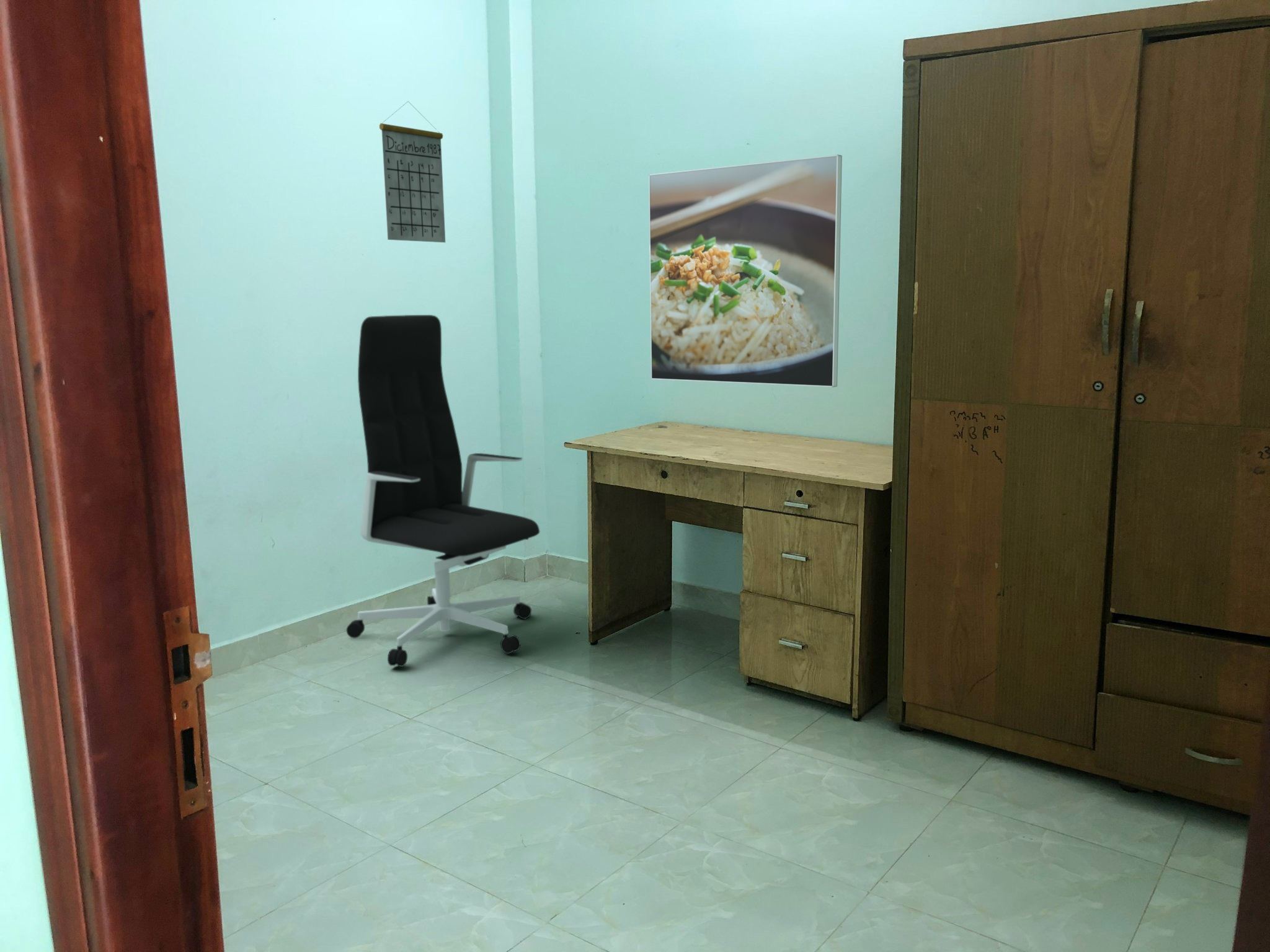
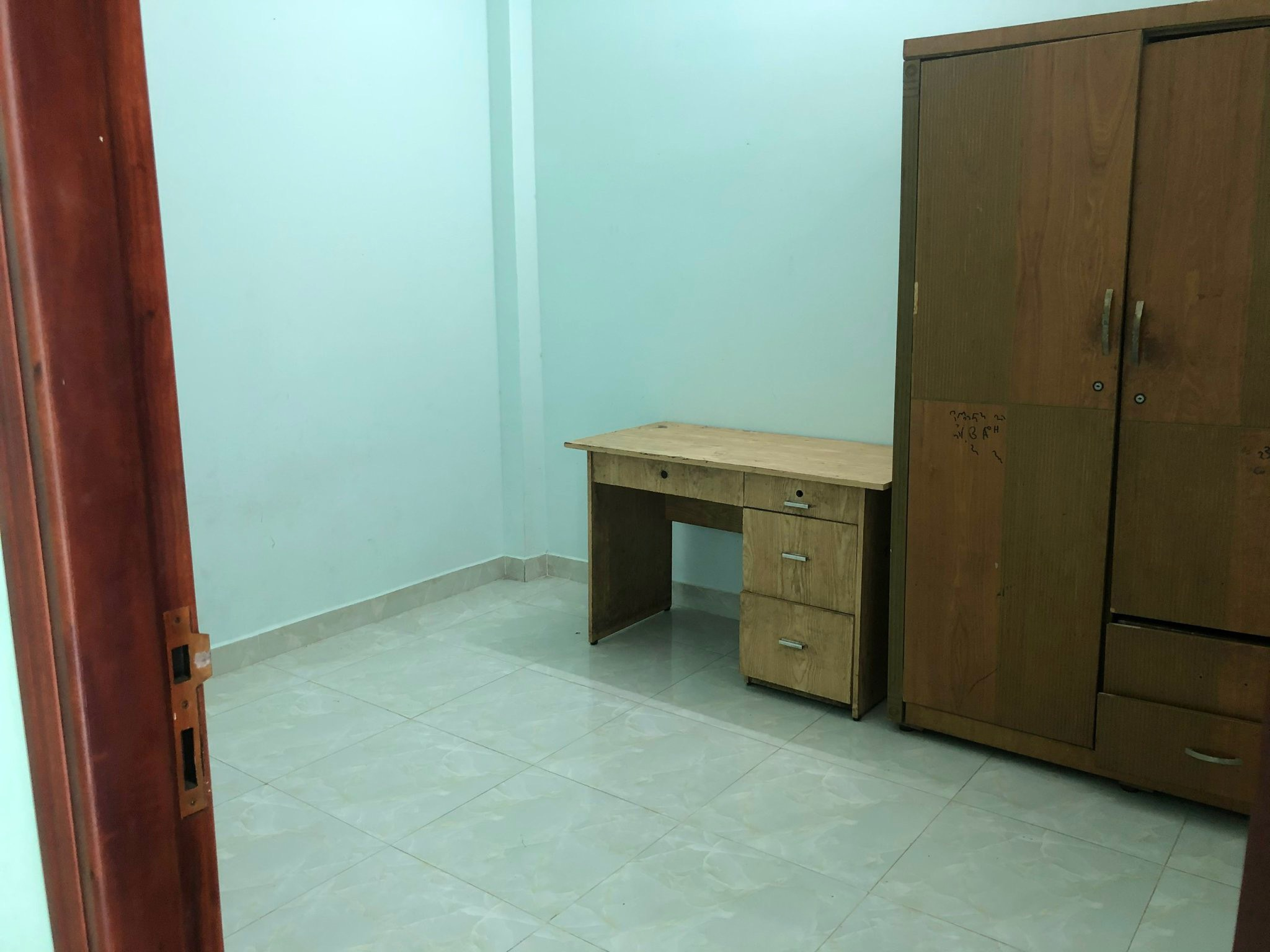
- calendar [379,100,446,243]
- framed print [648,154,843,388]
- office chair [346,314,540,668]
